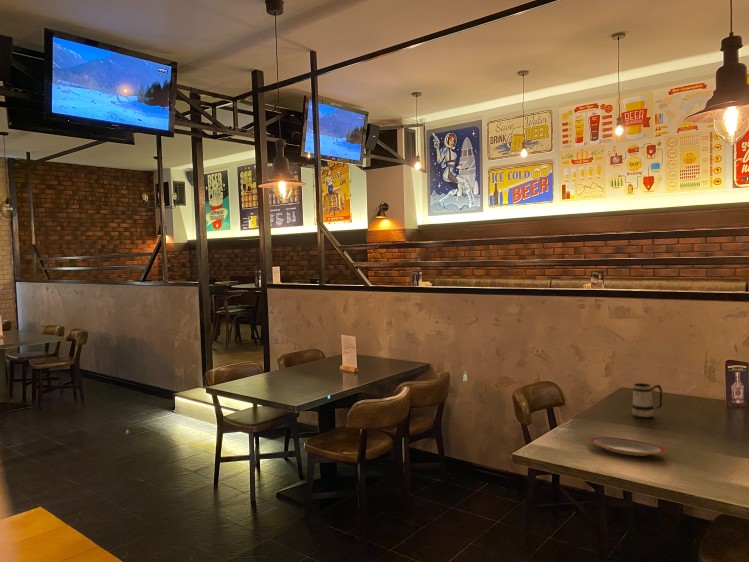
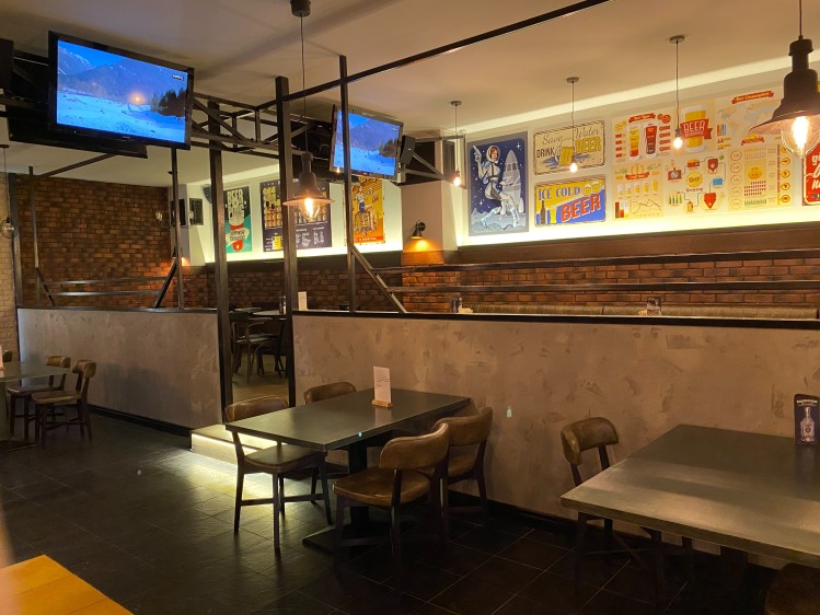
- plate [588,436,667,457]
- beer mug [631,382,663,419]
